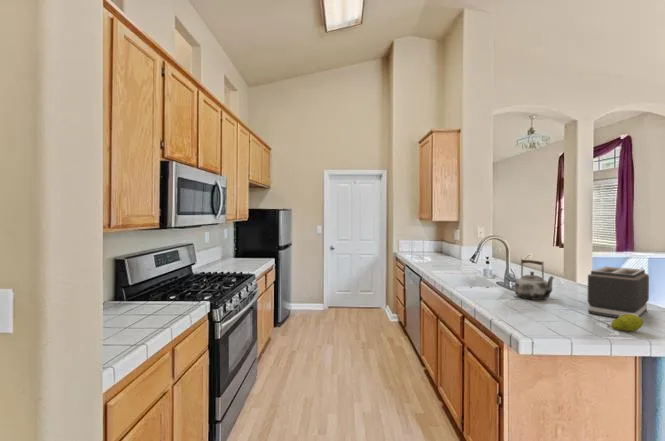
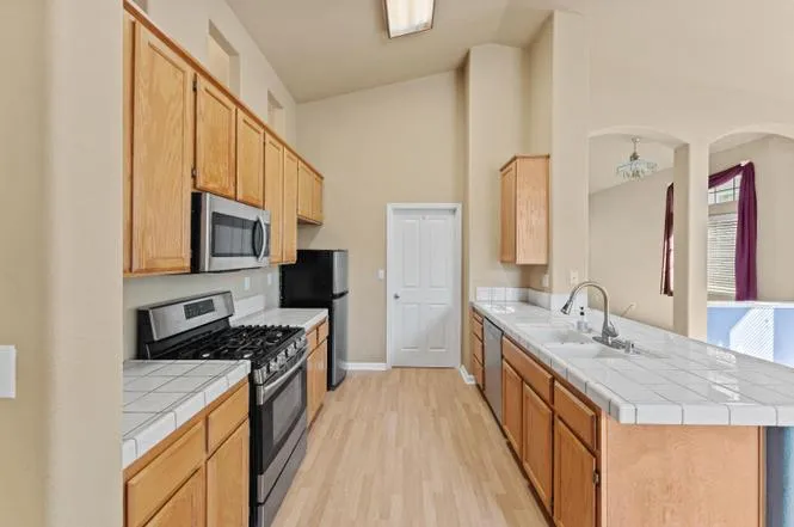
- kettle [514,258,555,301]
- toaster [587,265,650,319]
- fruit [607,314,644,332]
